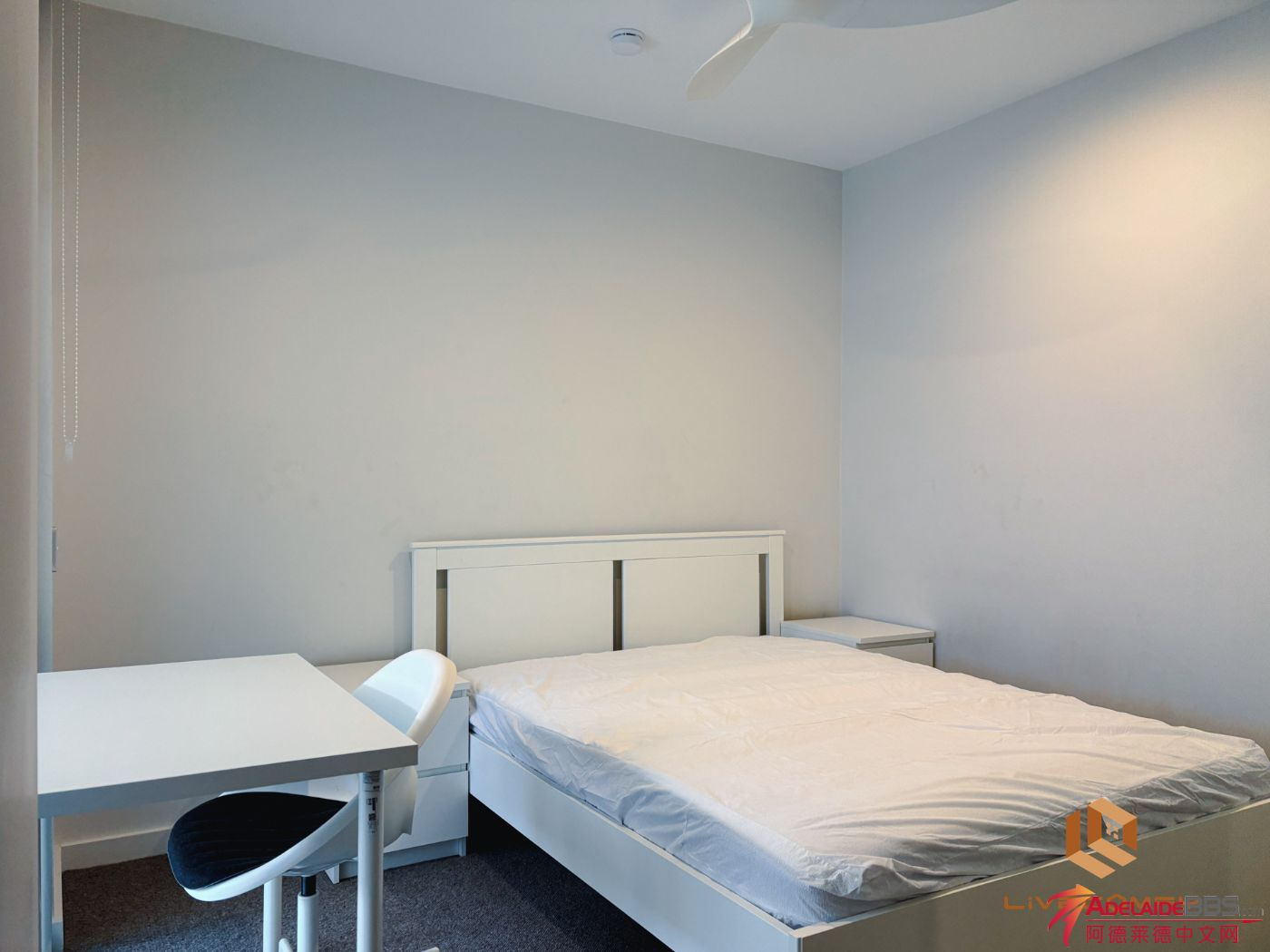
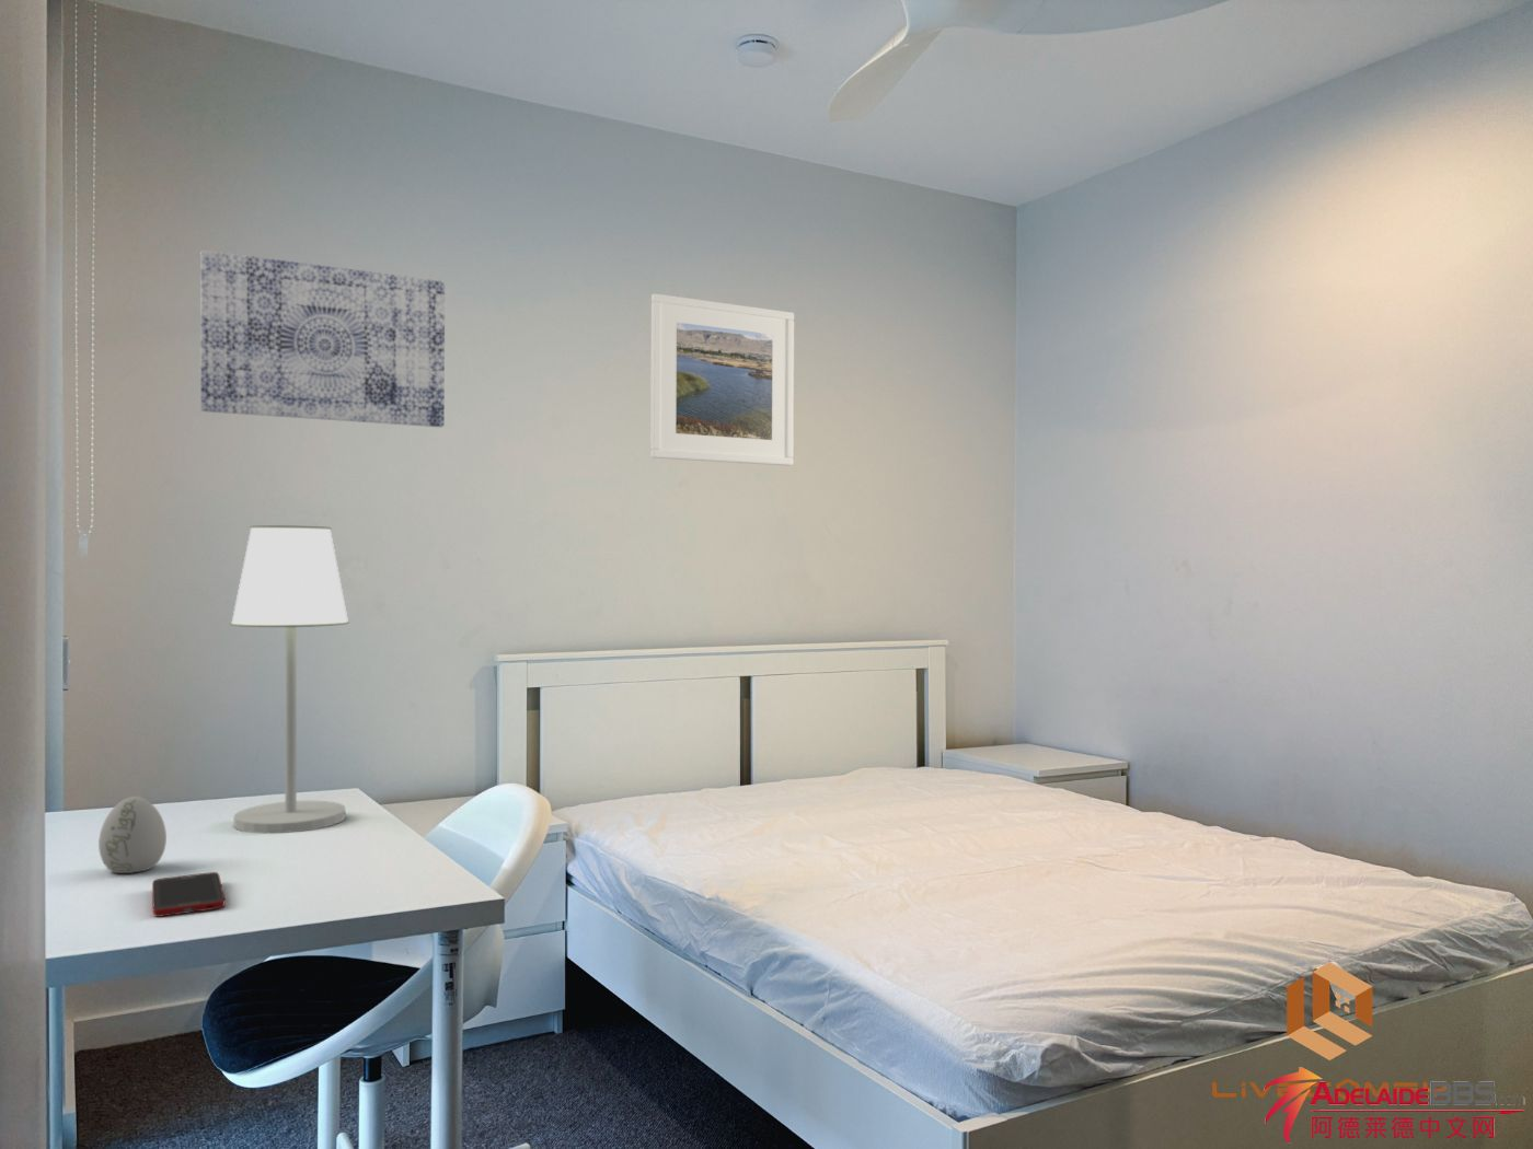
+ decorative egg [98,795,168,874]
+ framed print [649,292,795,467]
+ table lamp [229,524,350,834]
+ cell phone [151,871,226,918]
+ wall art [199,250,445,428]
